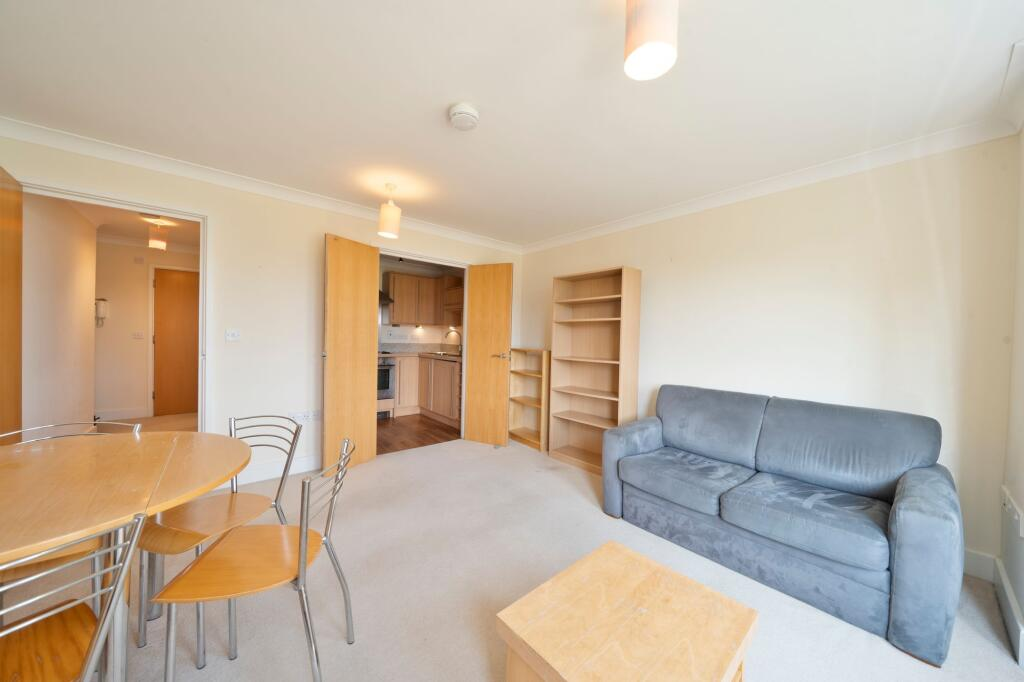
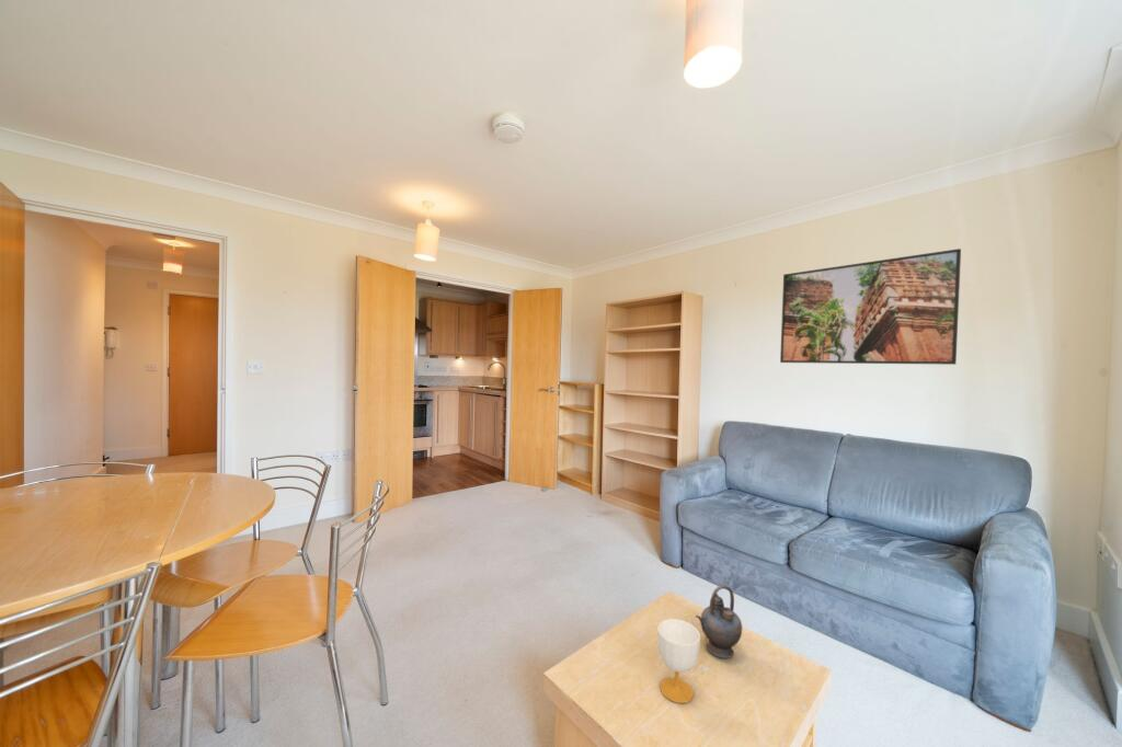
+ teapot [695,584,743,659]
+ cup [656,618,701,704]
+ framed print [779,248,962,366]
